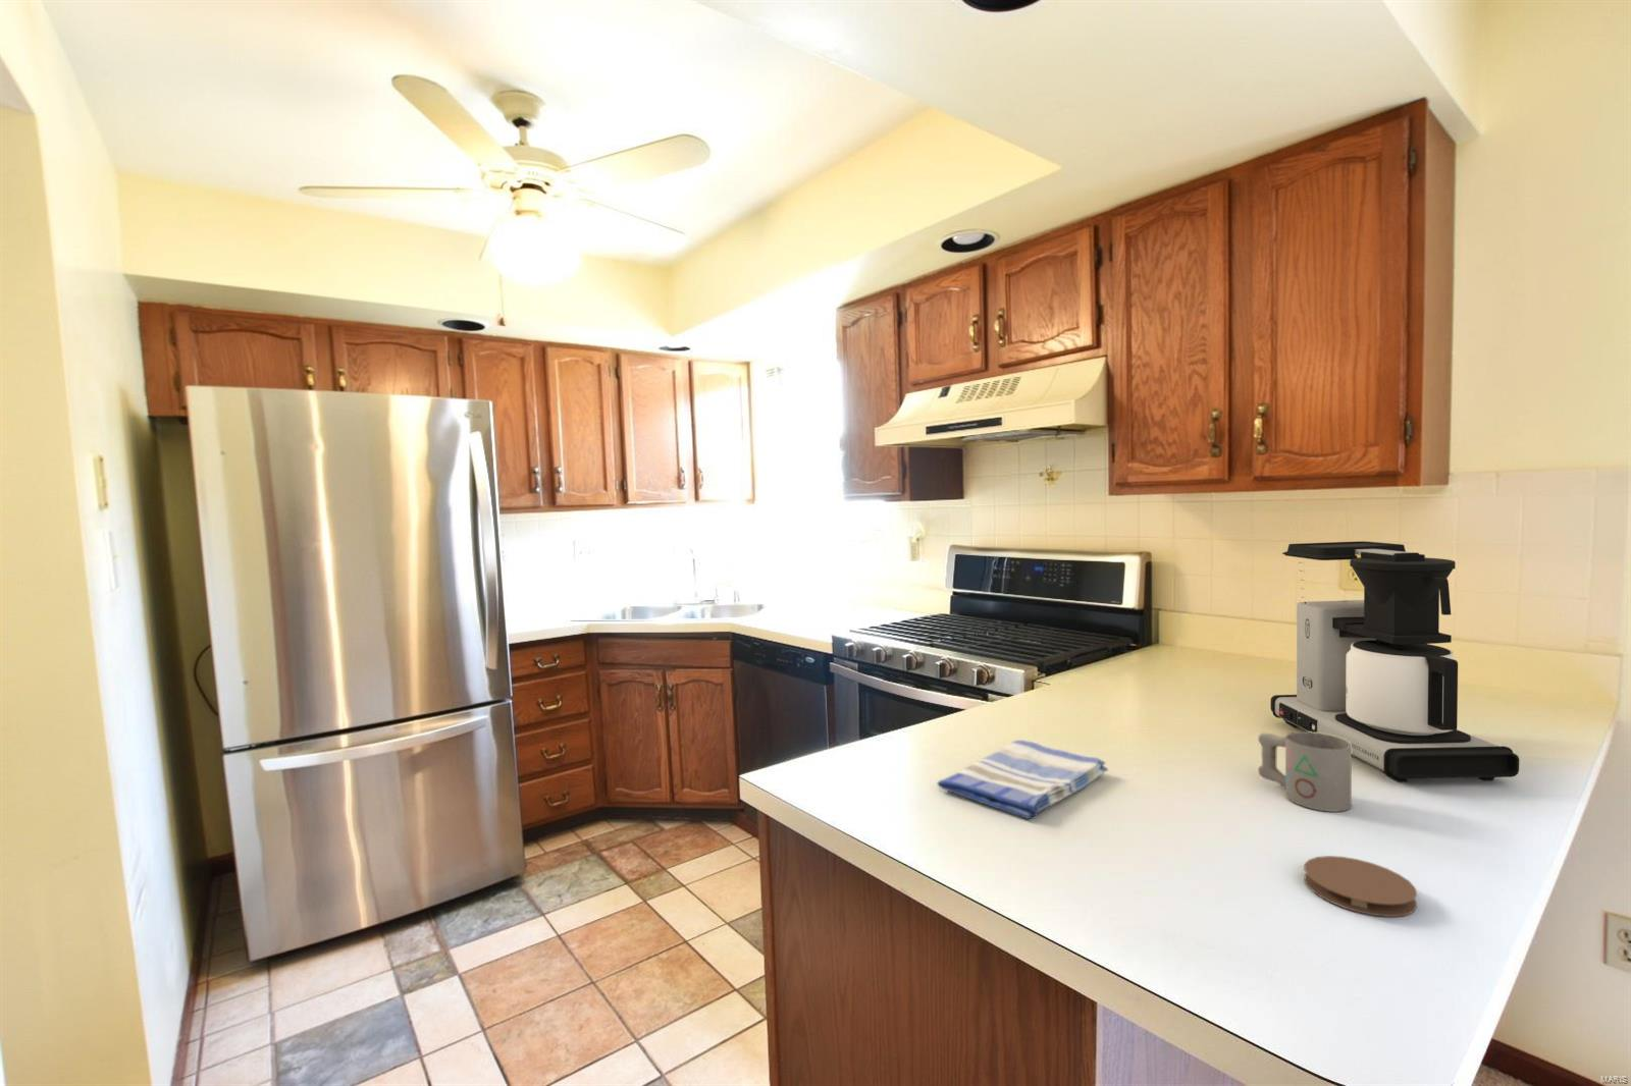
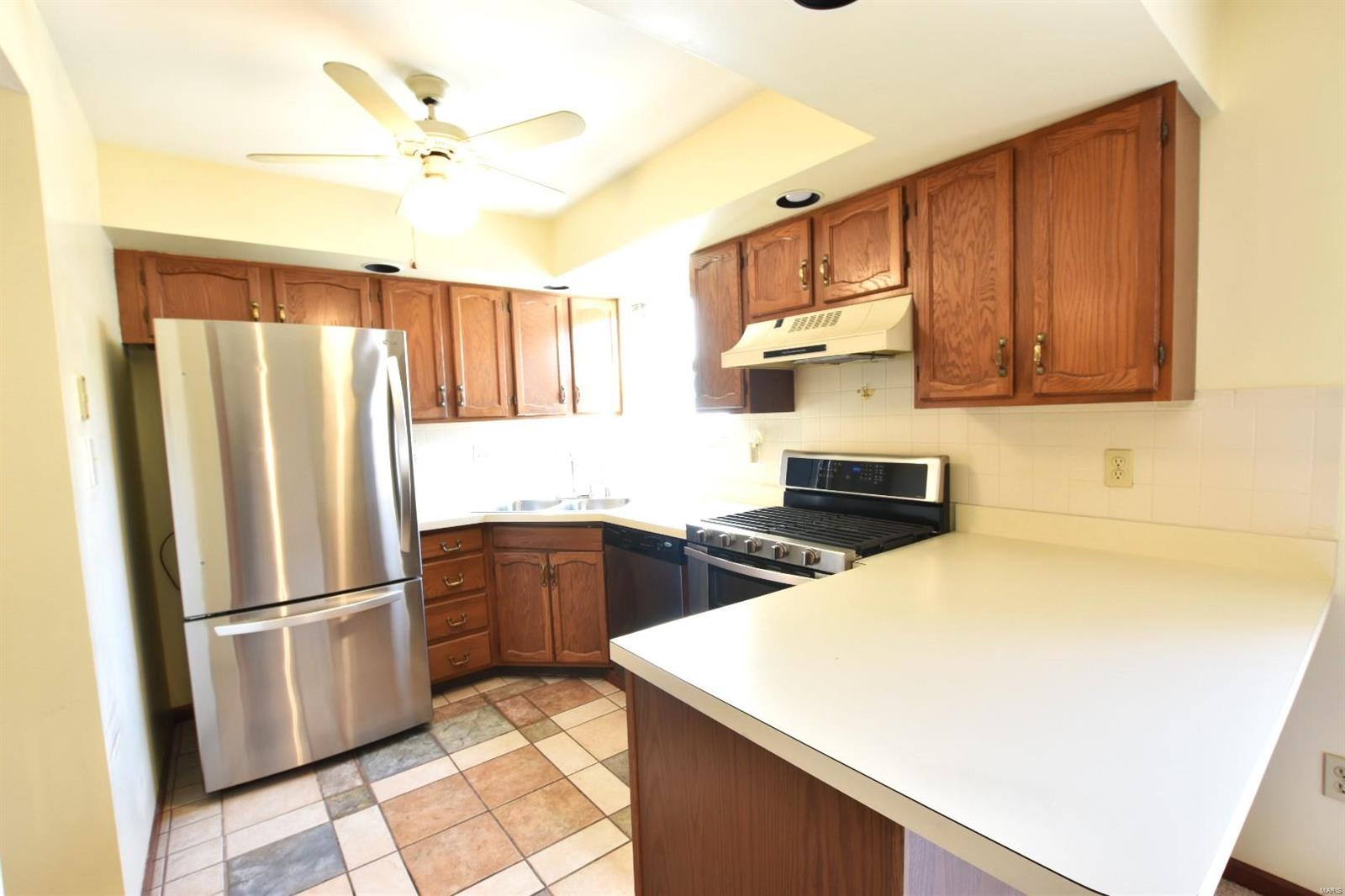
- coffee maker [1270,539,1519,783]
- coaster [1302,854,1418,918]
- dish towel [936,738,1110,821]
- mug [1256,731,1353,813]
